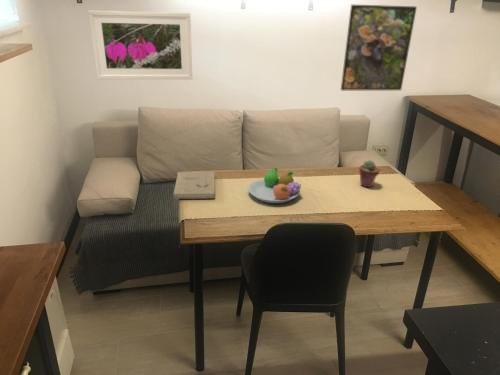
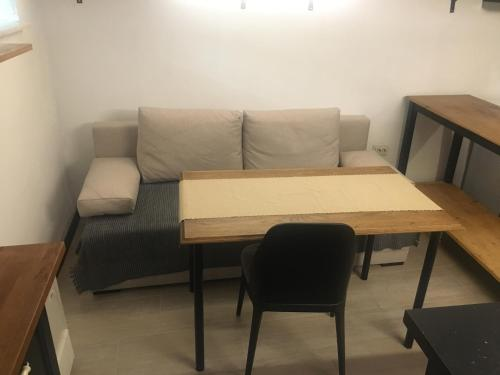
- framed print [340,4,418,91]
- book [173,171,216,200]
- fruit bowl [247,167,302,204]
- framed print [87,9,193,80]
- potted succulent [358,159,381,188]
